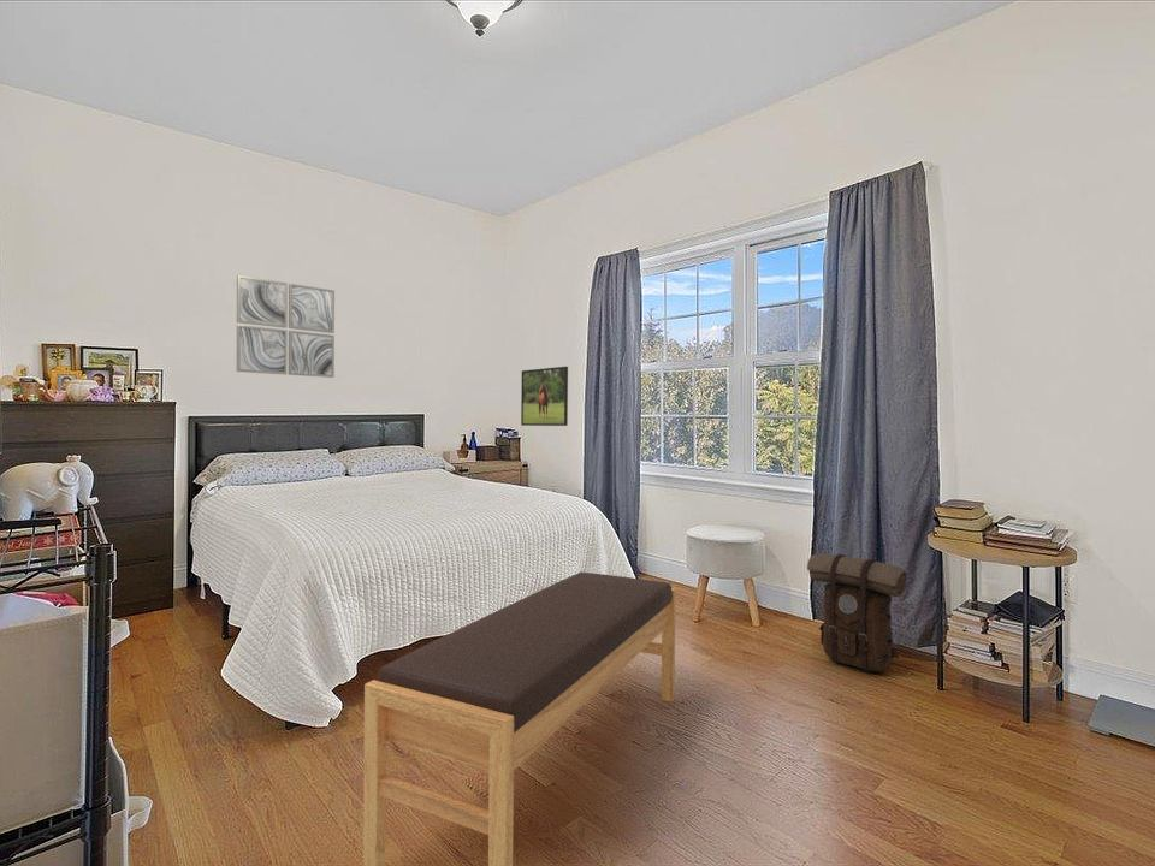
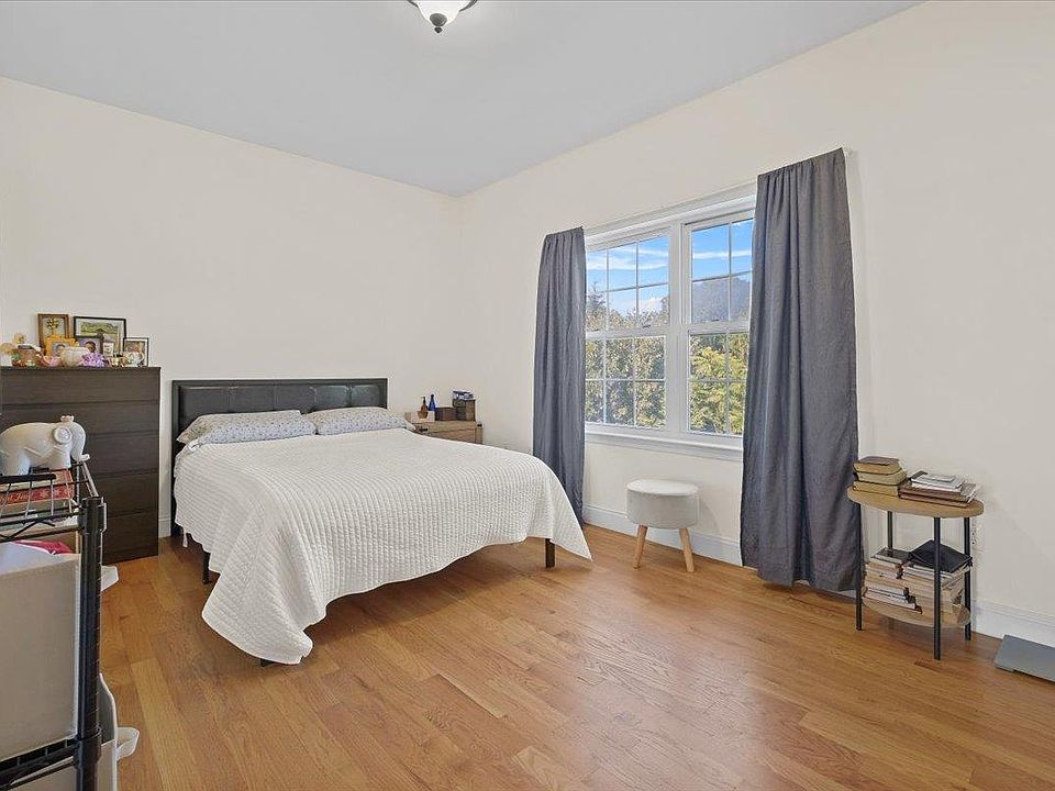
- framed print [520,366,569,427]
- wall art [236,274,336,379]
- backpack [806,553,908,674]
- bench [362,571,677,866]
